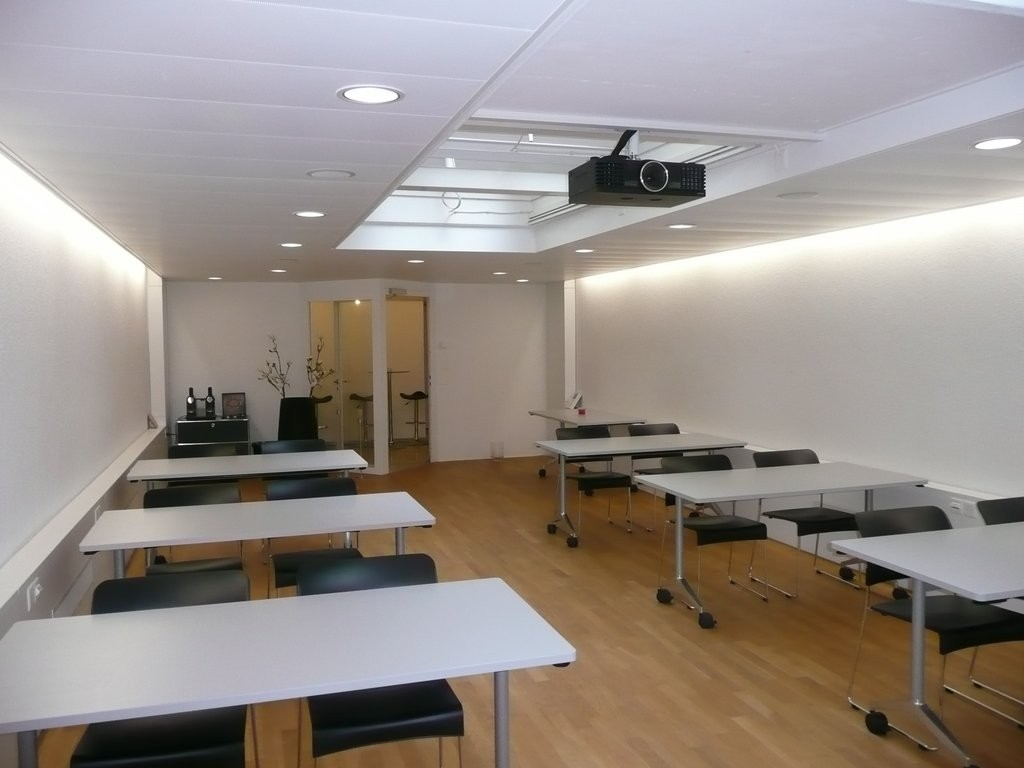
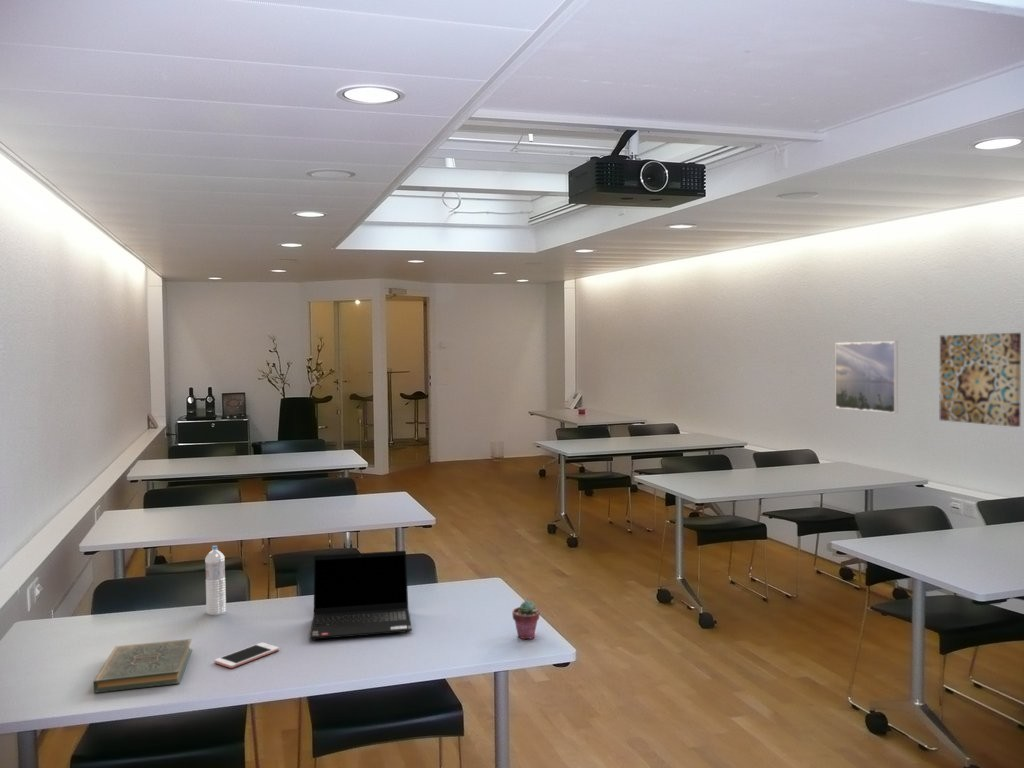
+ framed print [835,340,899,414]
+ water bottle [204,545,227,616]
+ laptop computer [308,550,413,640]
+ cell phone [214,642,280,669]
+ potted succulent [511,600,541,640]
+ book [93,638,193,694]
+ wall art [939,332,1022,428]
